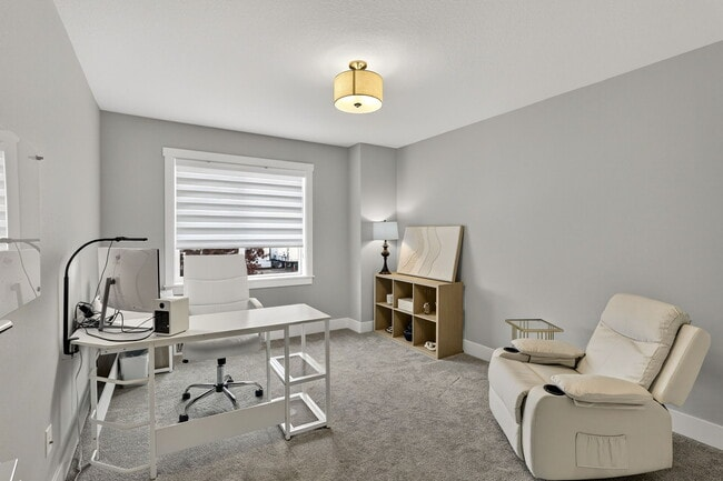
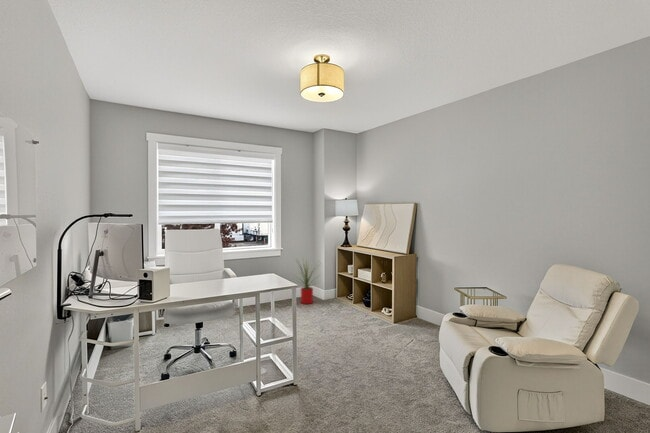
+ house plant [291,255,323,305]
